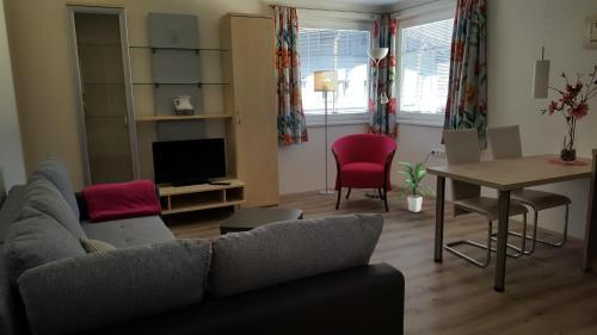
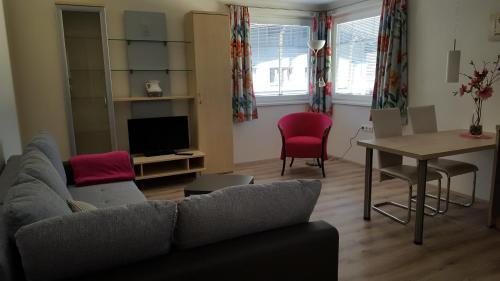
- indoor plant [398,160,436,213]
- floor lamp [313,69,339,196]
